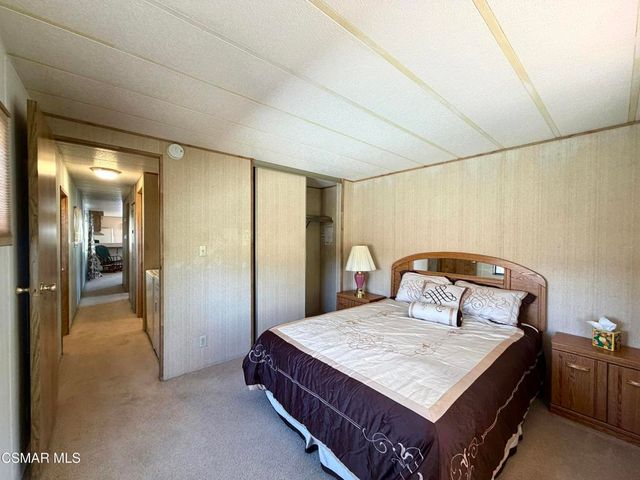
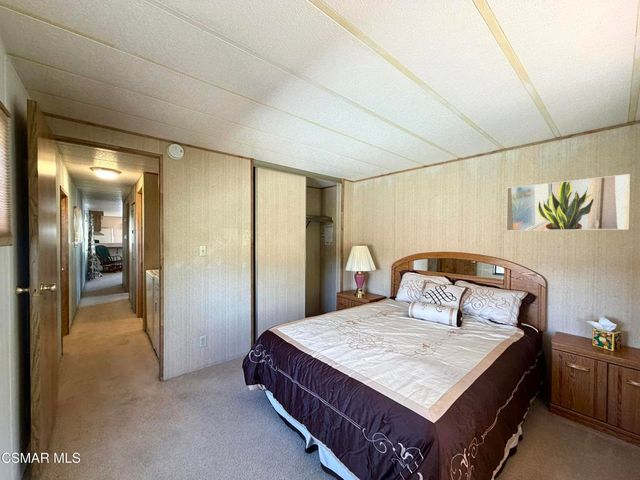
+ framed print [505,173,631,232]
